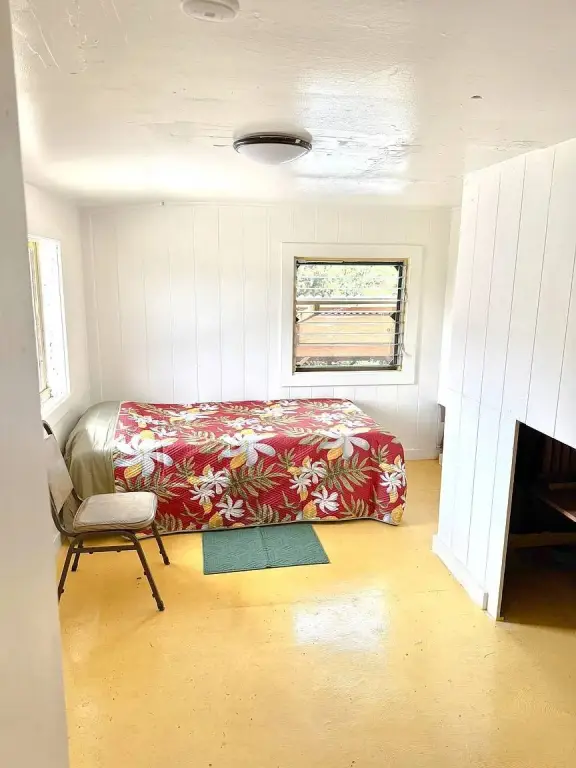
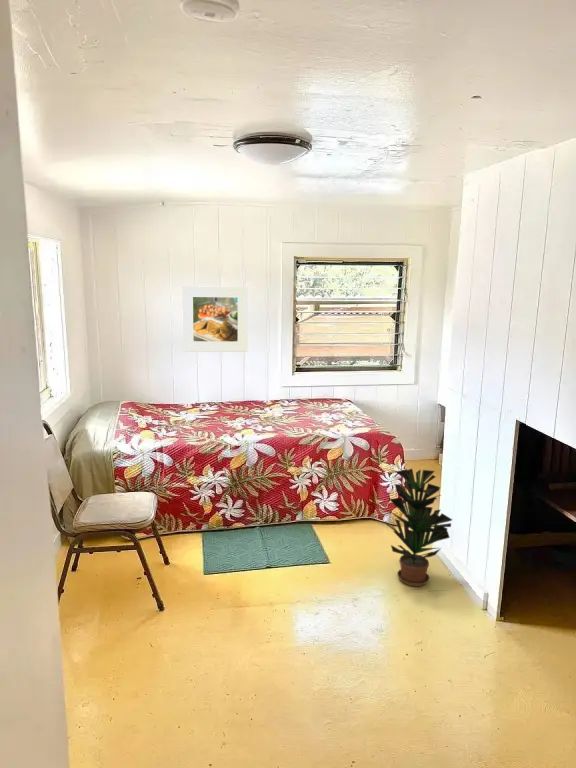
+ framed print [181,285,249,353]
+ potted plant [384,468,453,587]
